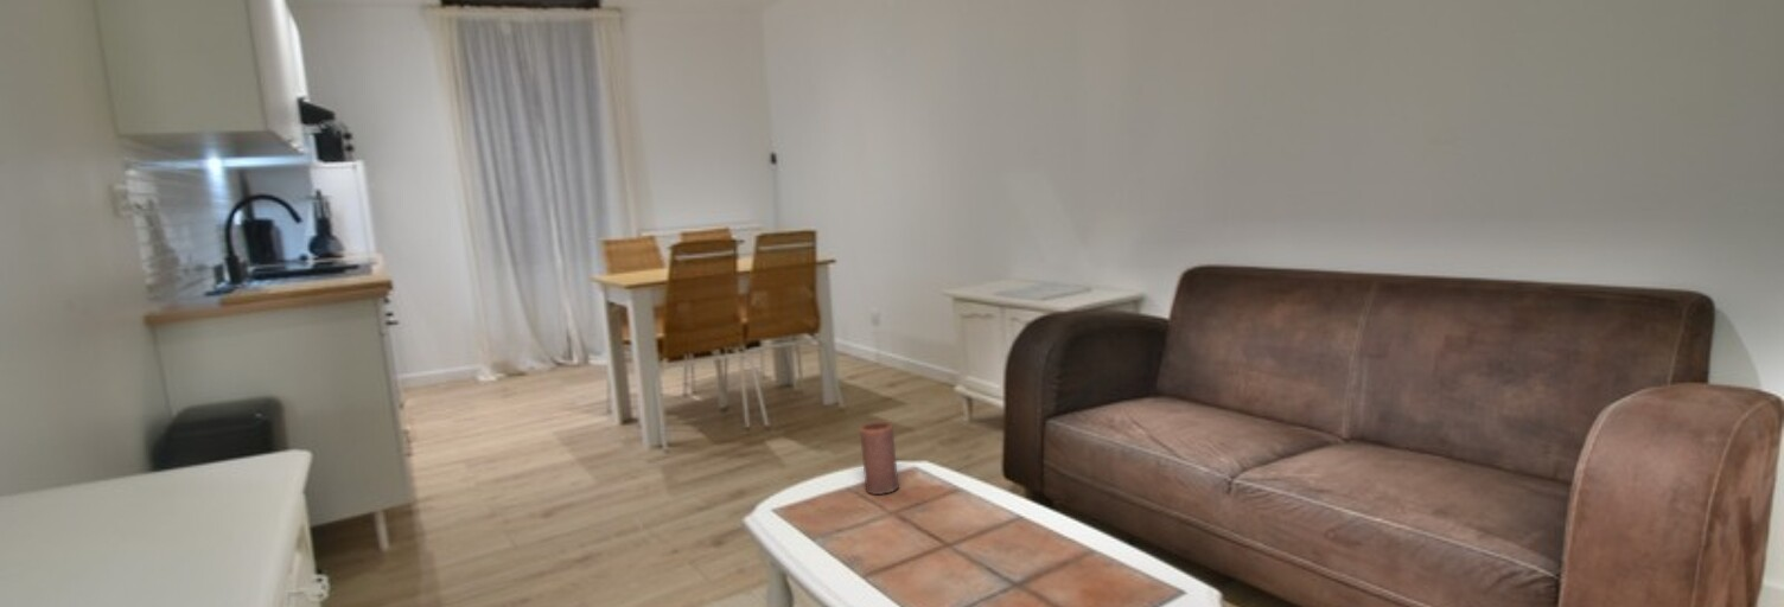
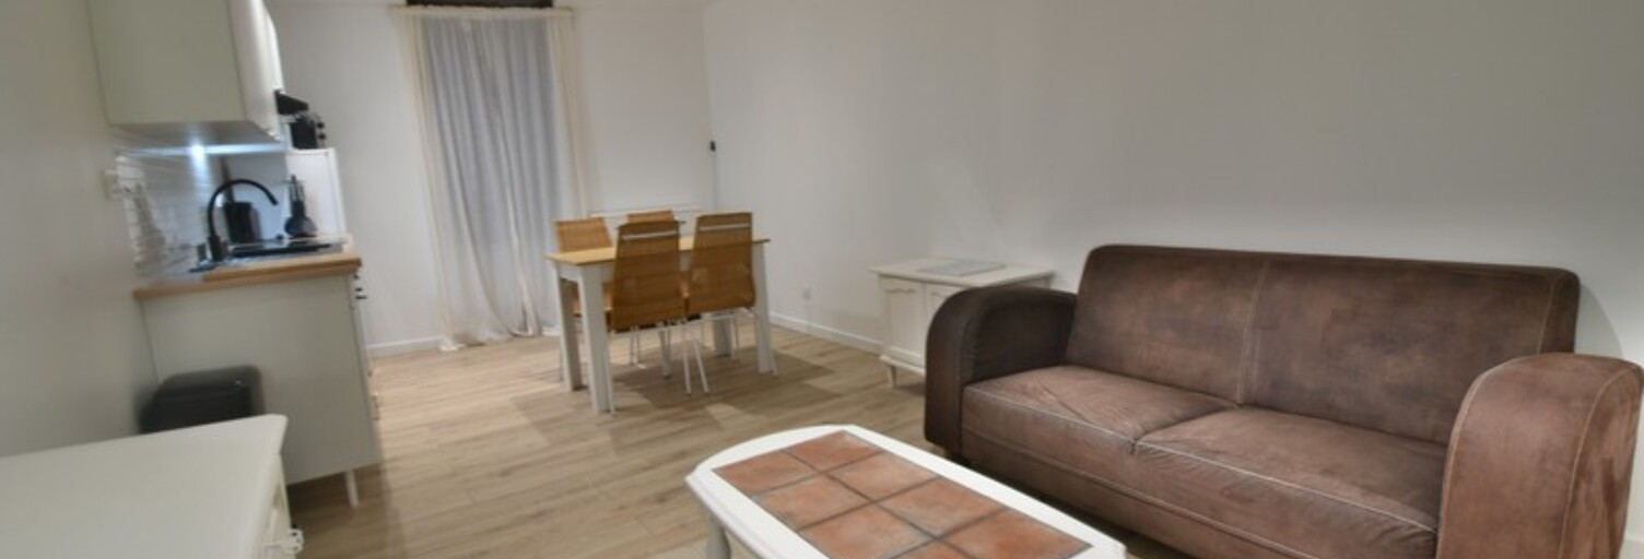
- candle [859,421,900,496]
